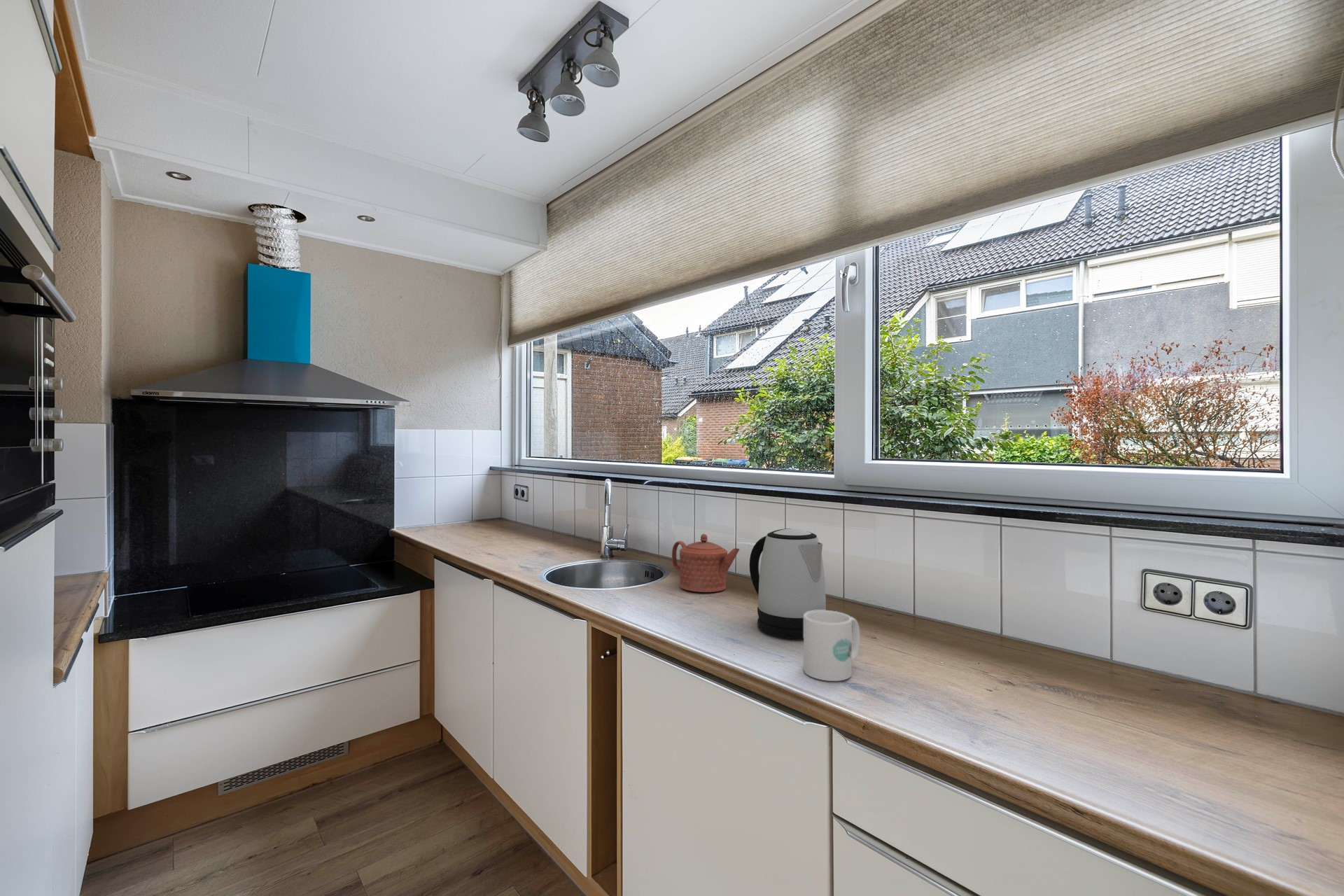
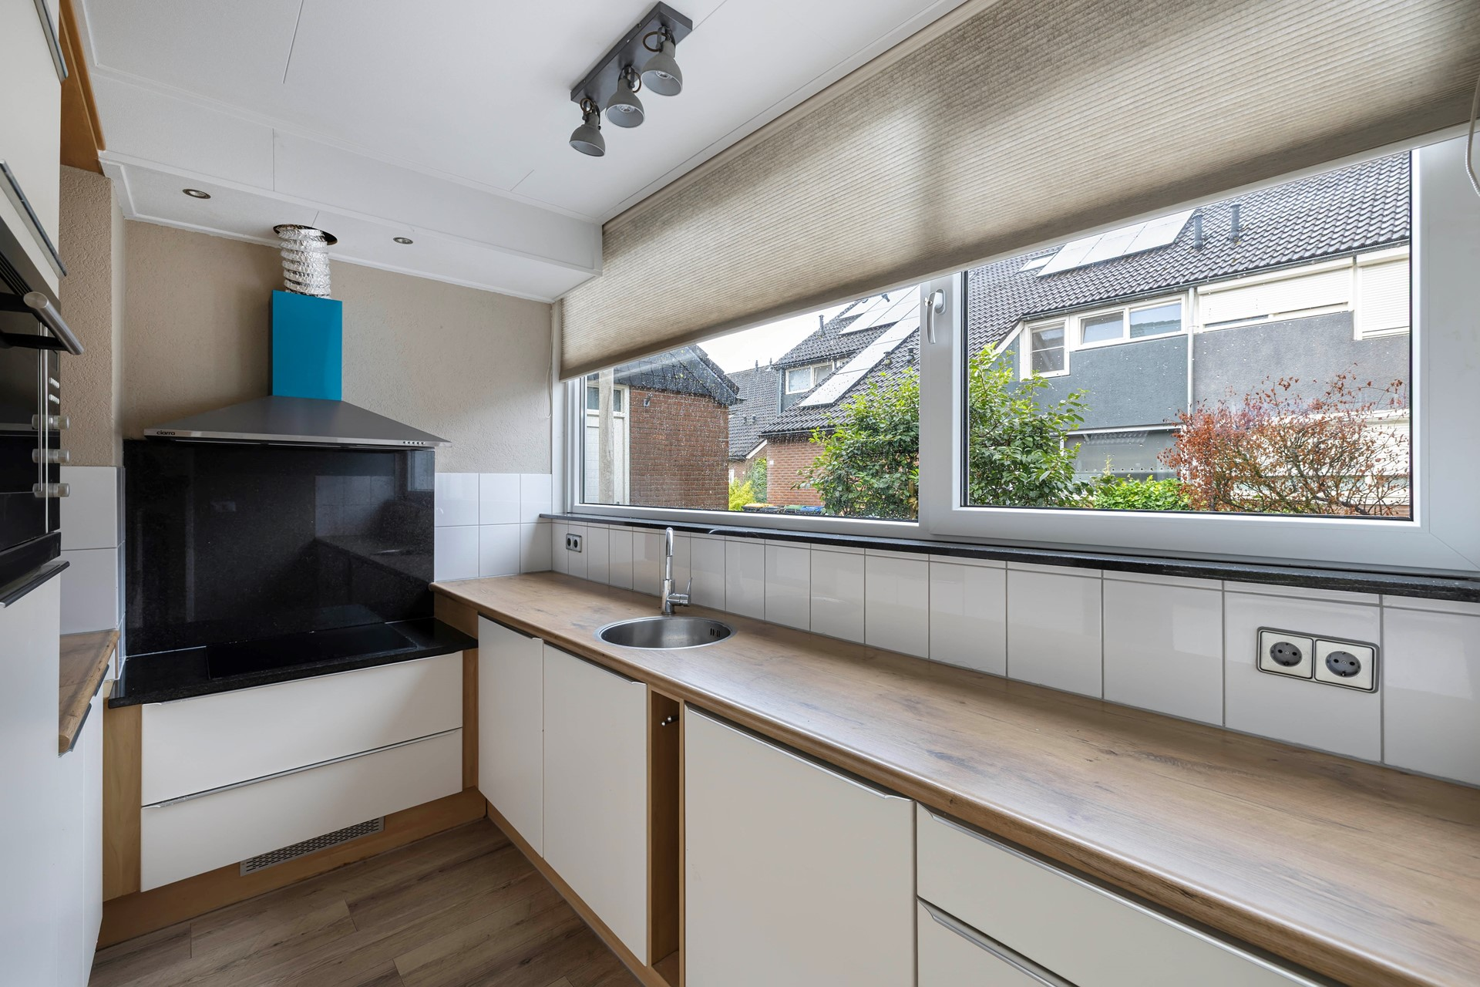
- teapot [671,533,740,593]
- kettle [749,528,827,639]
- mug [803,610,861,682]
